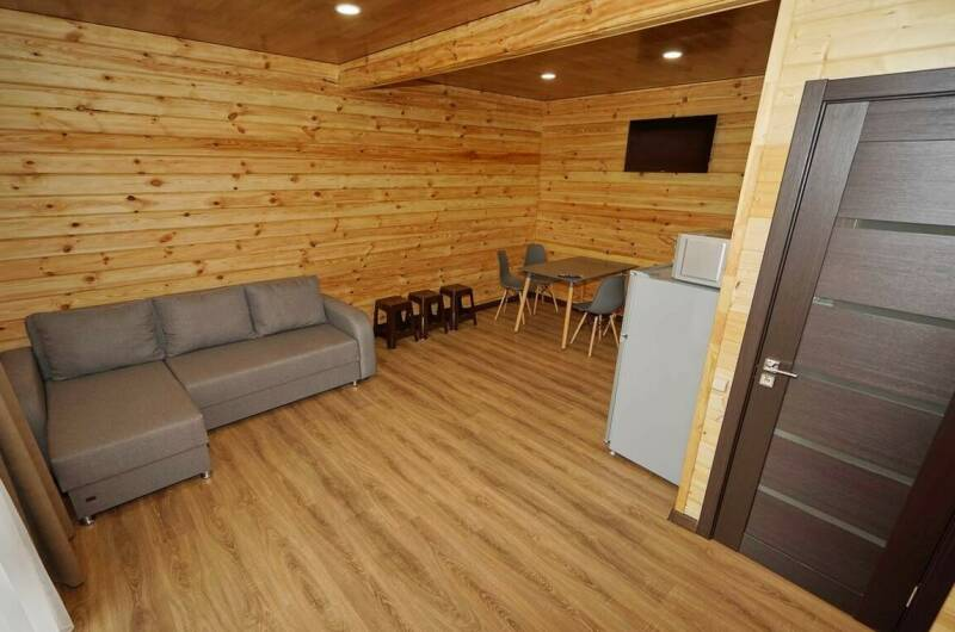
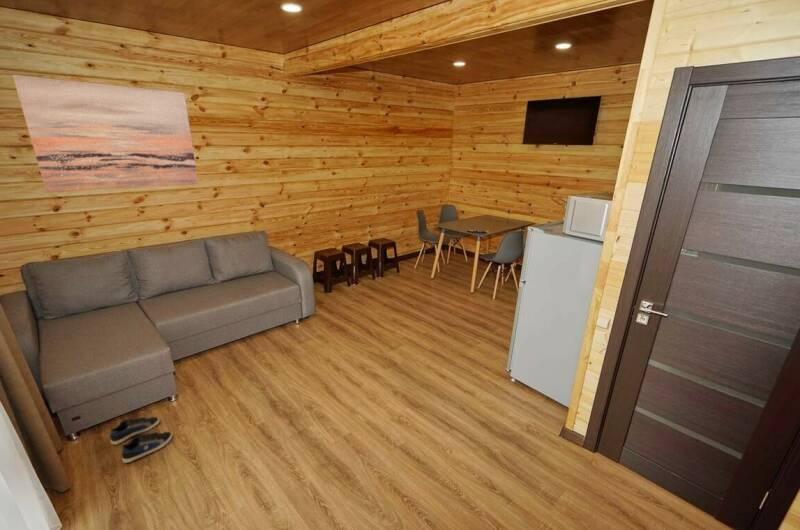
+ shoe [109,416,173,464]
+ wall art [12,74,199,193]
